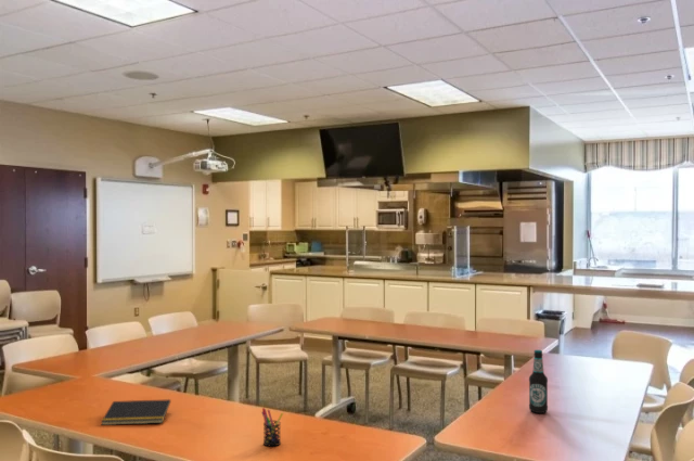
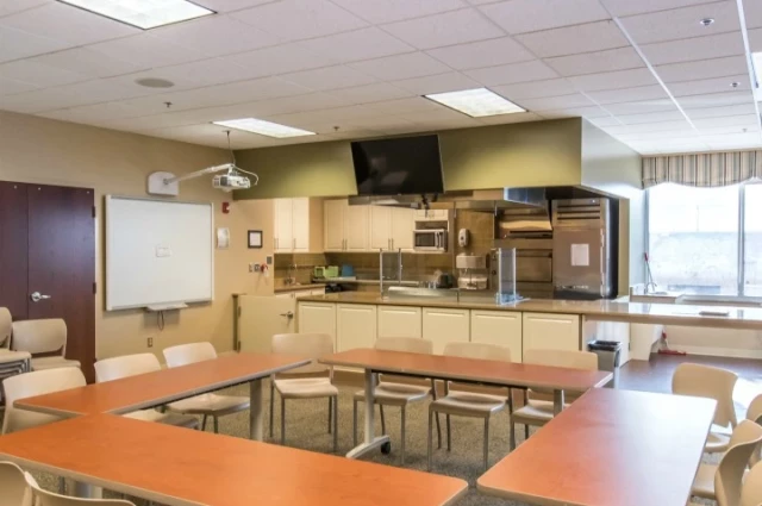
- bottle [528,349,549,414]
- notepad [100,398,171,426]
- pen holder [260,407,284,447]
